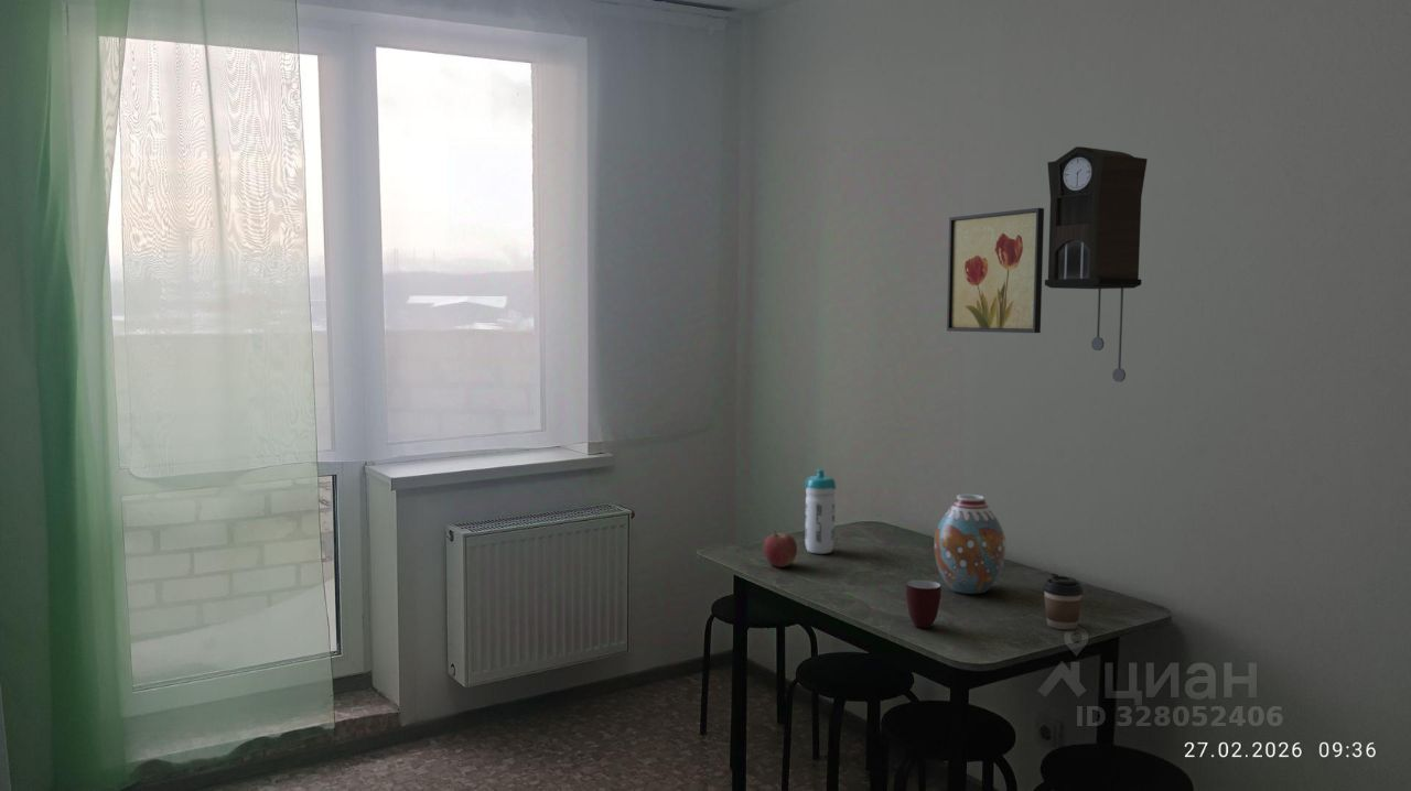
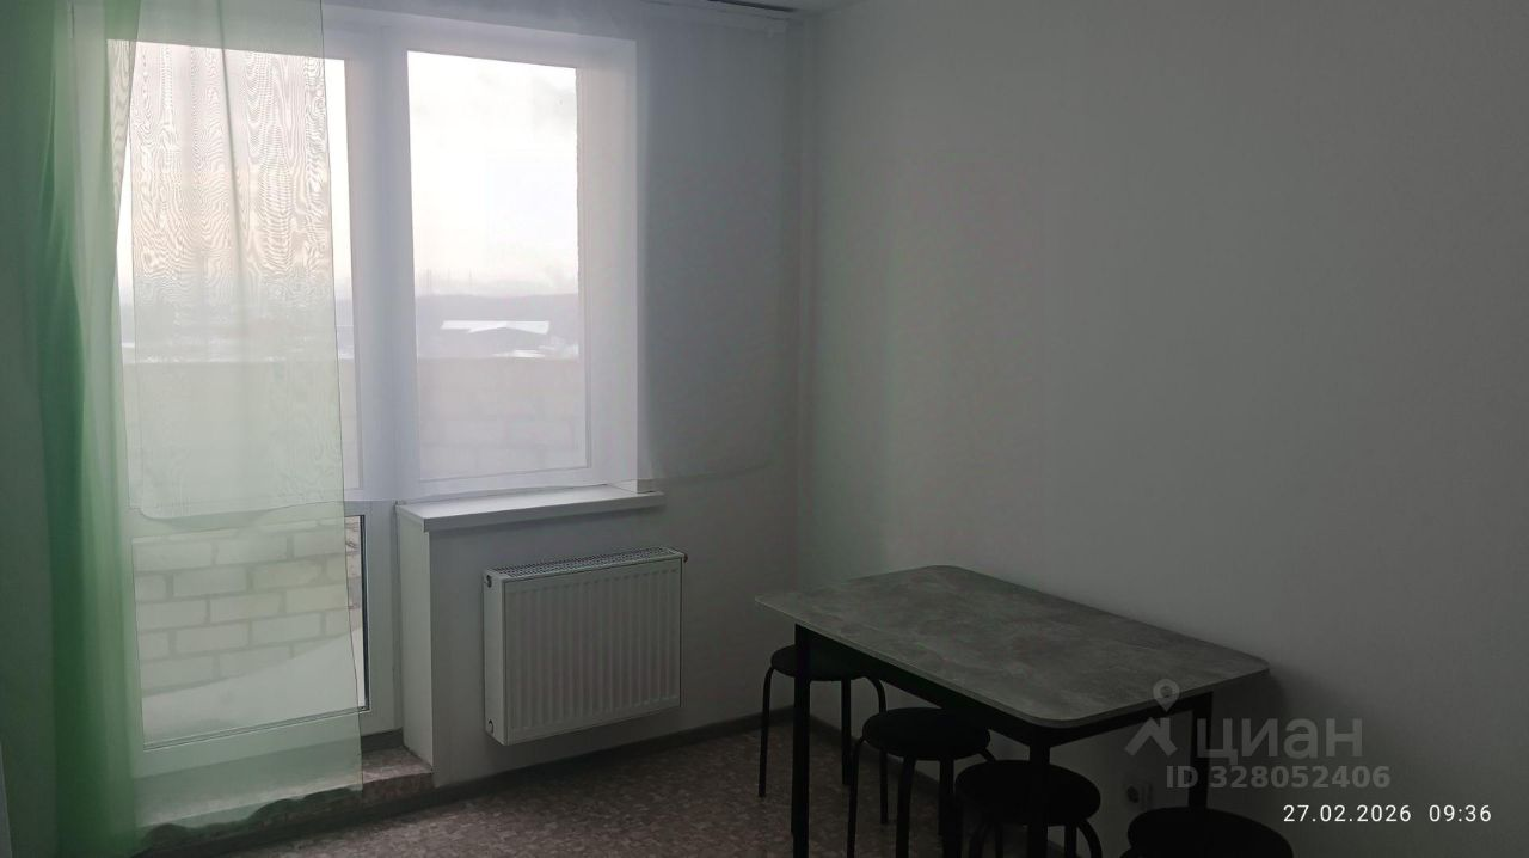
- vase [933,494,1006,595]
- mug [905,579,943,629]
- wall art [946,207,1045,334]
- coffee cup [1042,573,1085,630]
- pendulum clock [1044,145,1149,383]
- apple [762,530,798,568]
- water bottle [804,468,837,555]
